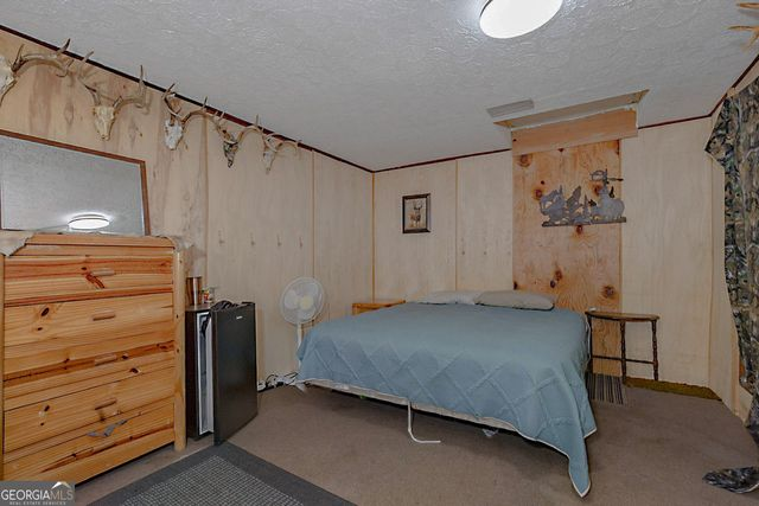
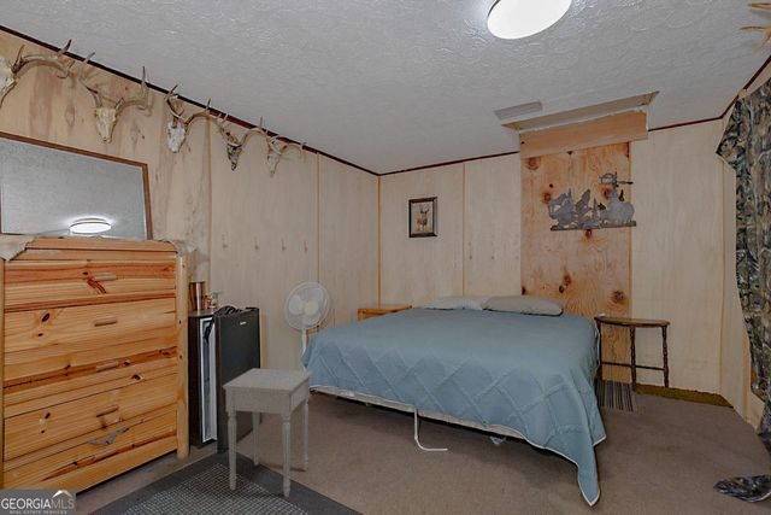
+ nightstand [222,367,314,498]
